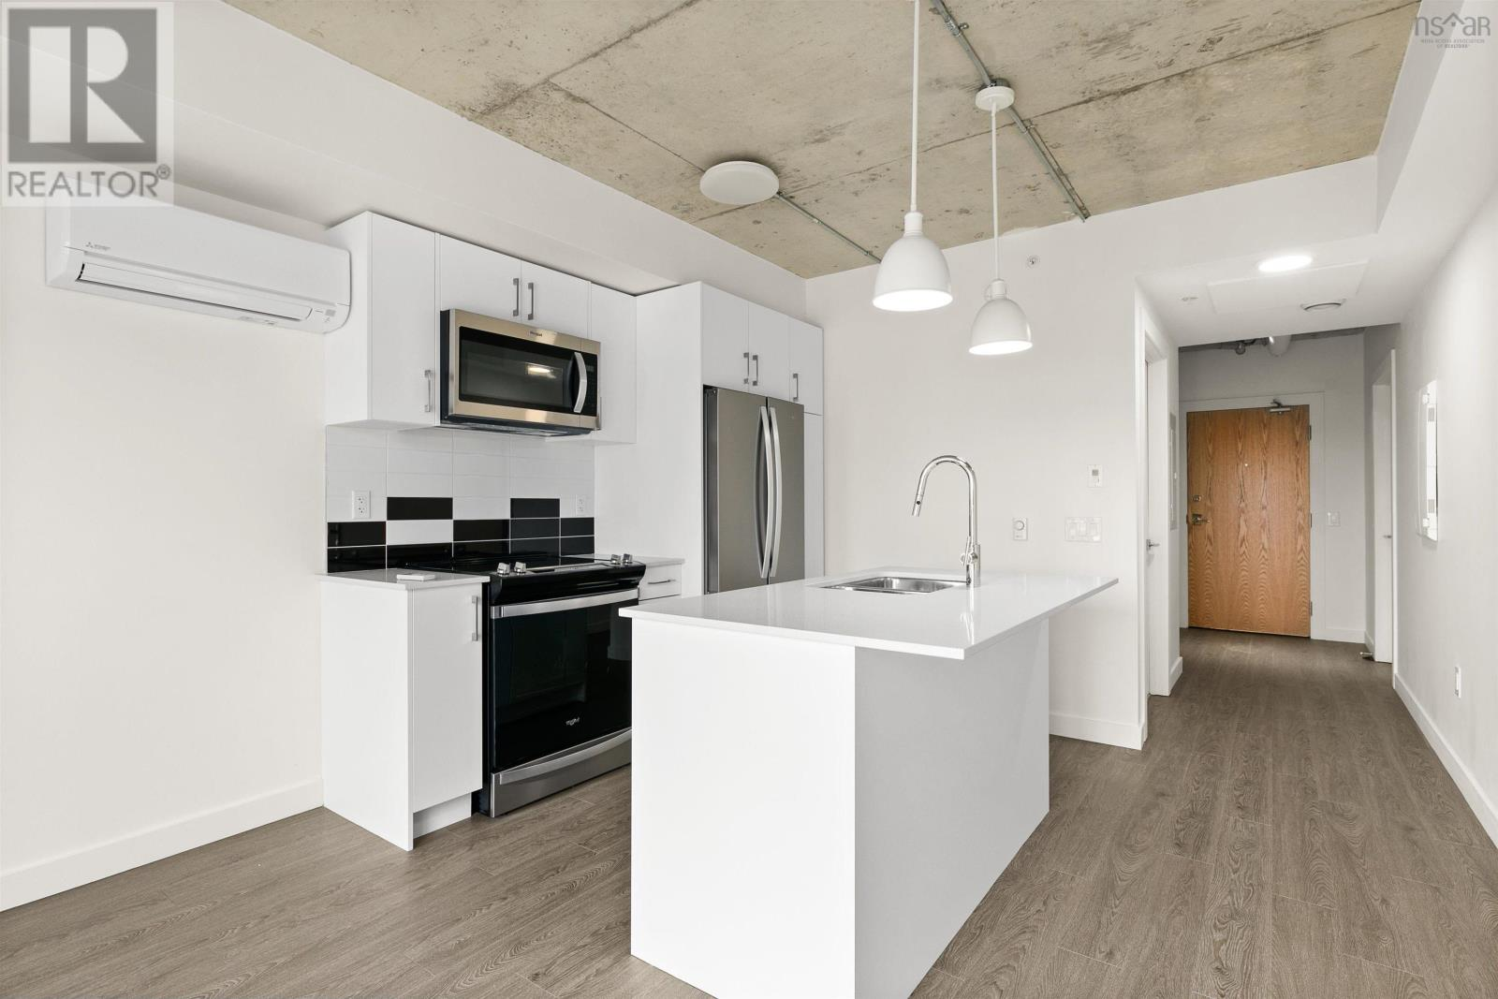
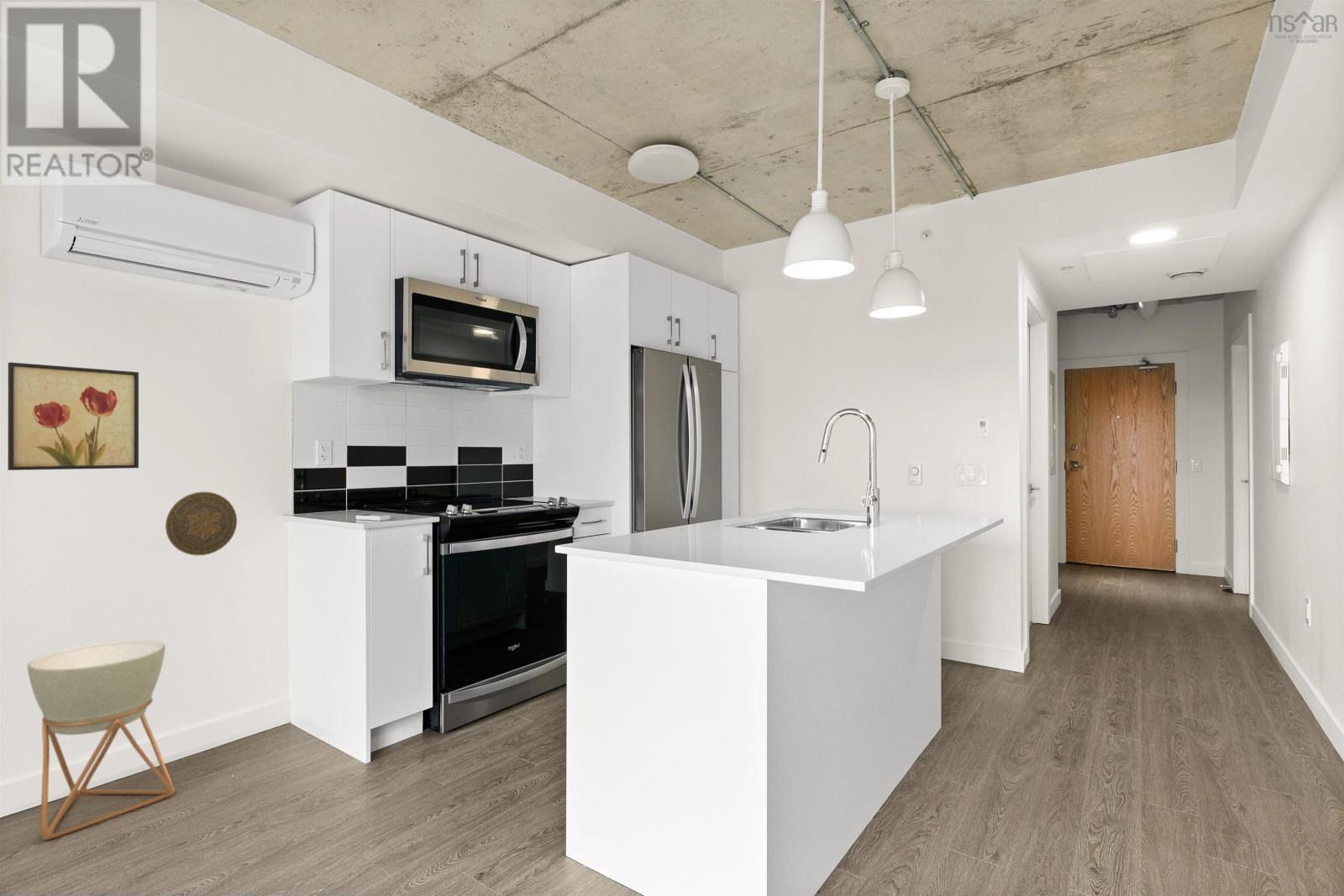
+ planter [27,639,176,841]
+ decorative plate [165,491,238,556]
+ wall art [7,362,139,471]
